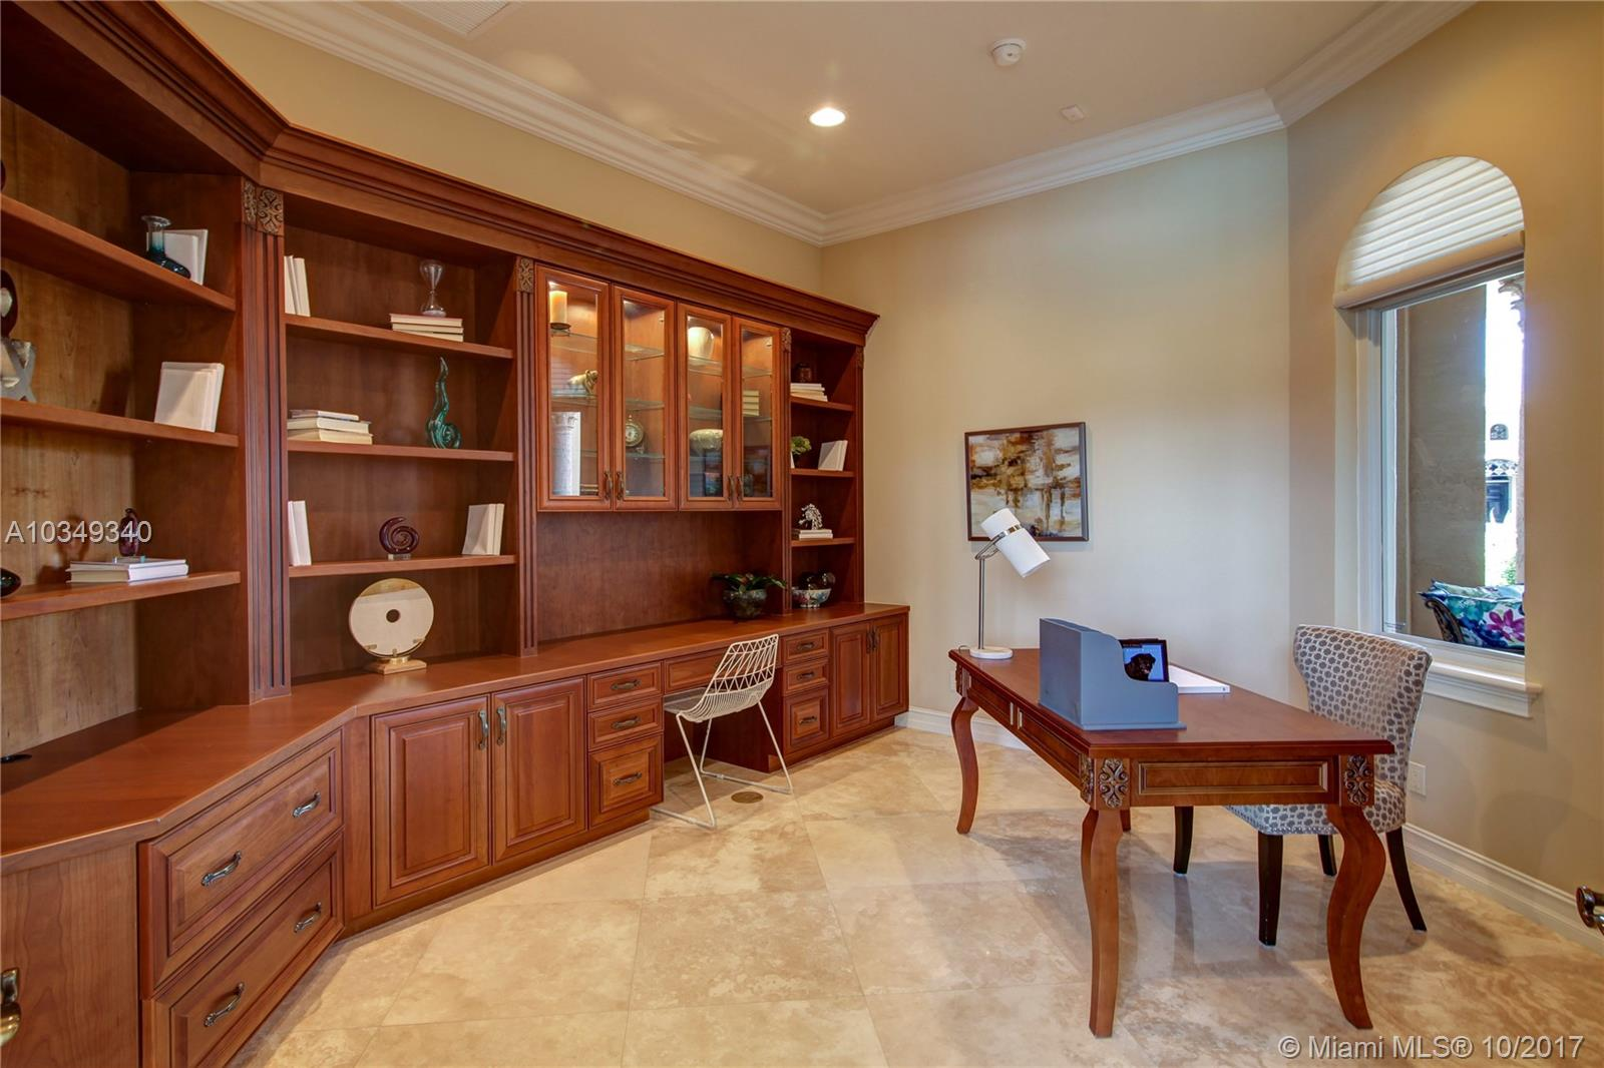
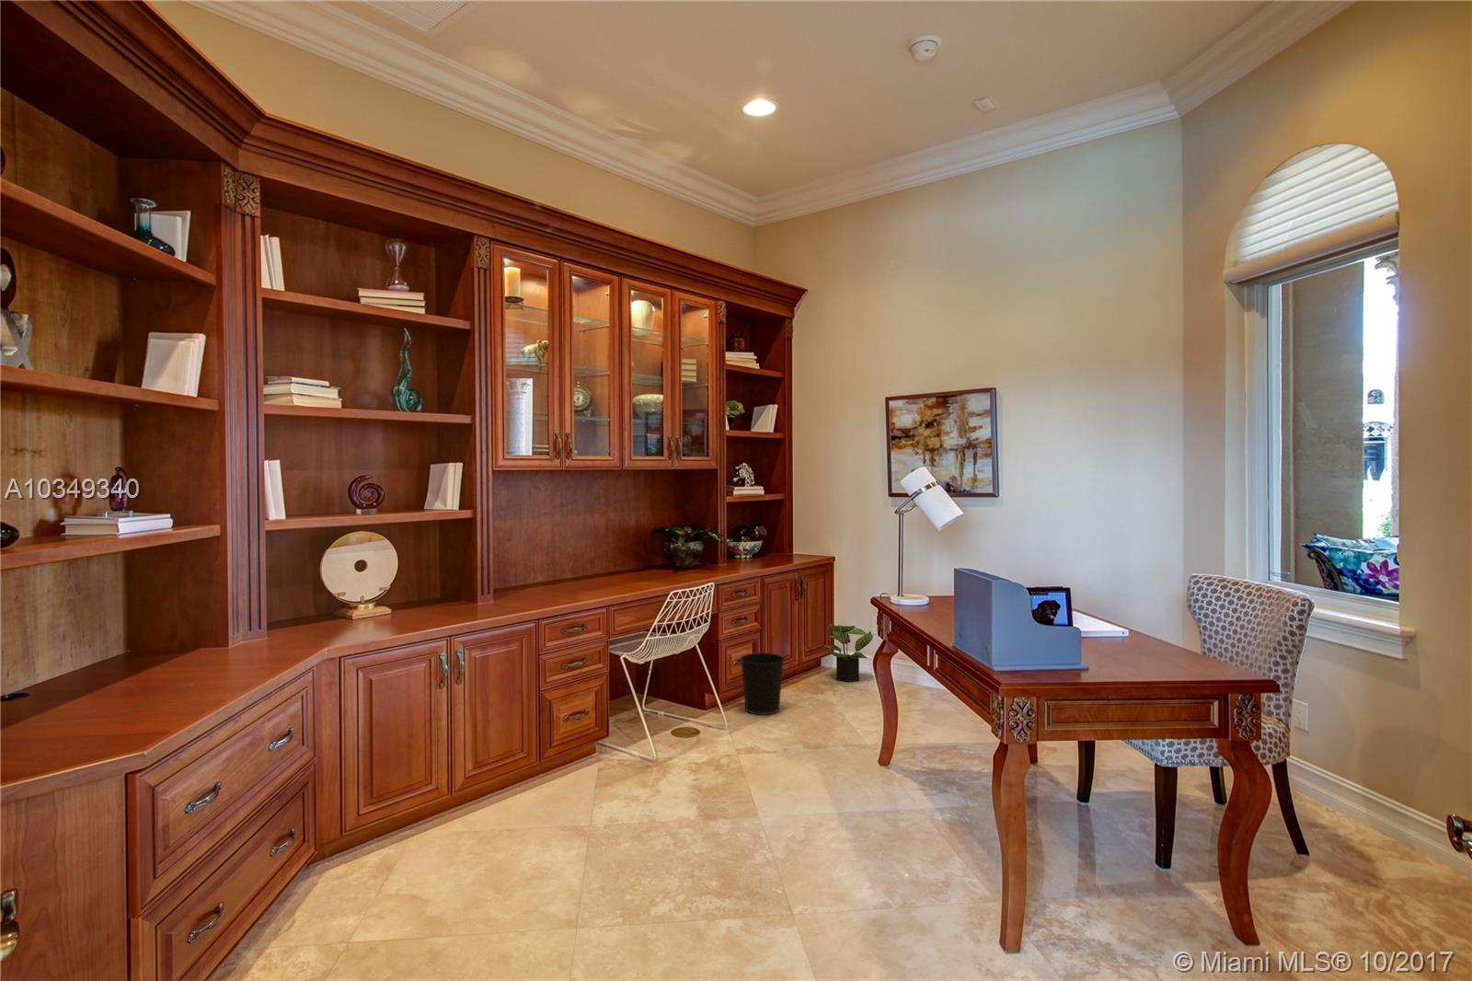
+ wastebasket [739,651,785,716]
+ potted plant [823,622,874,683]
